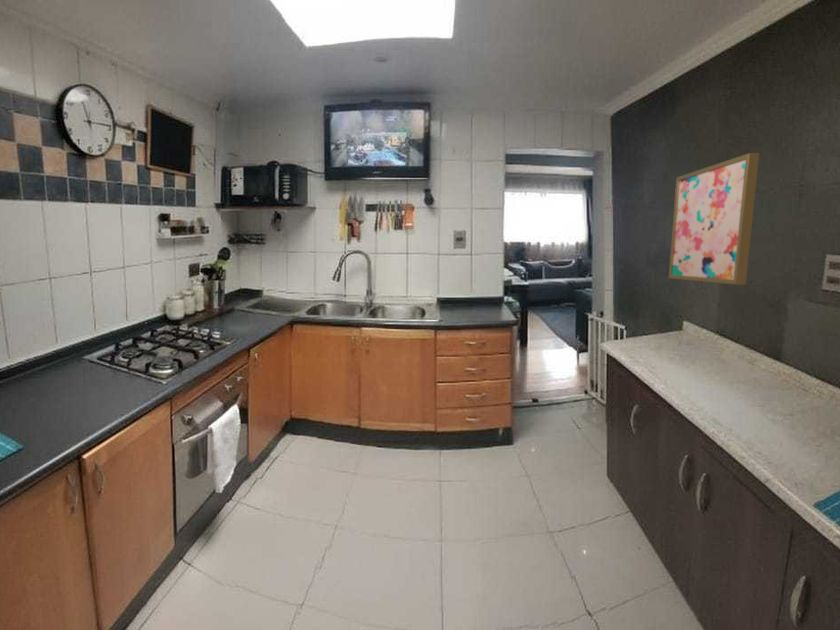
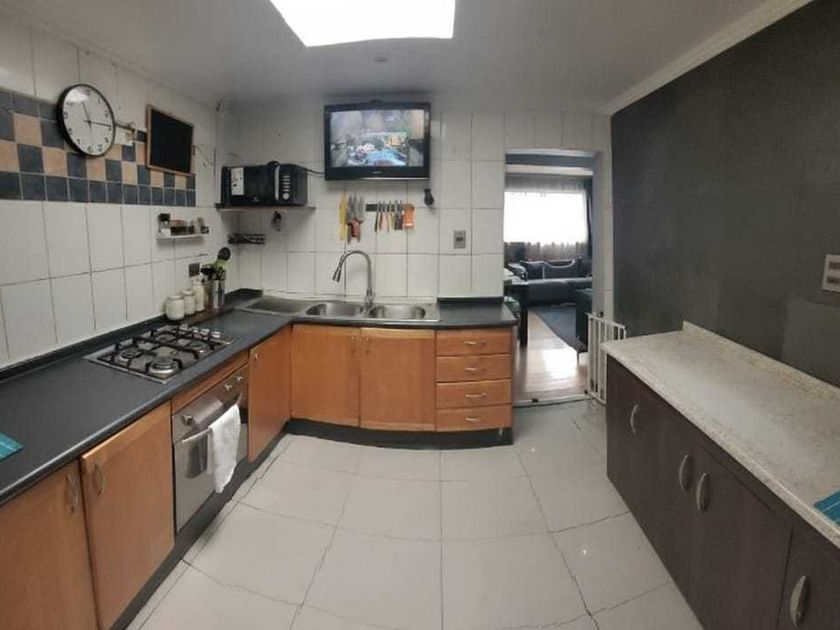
- wall art [668,152,760,286]
